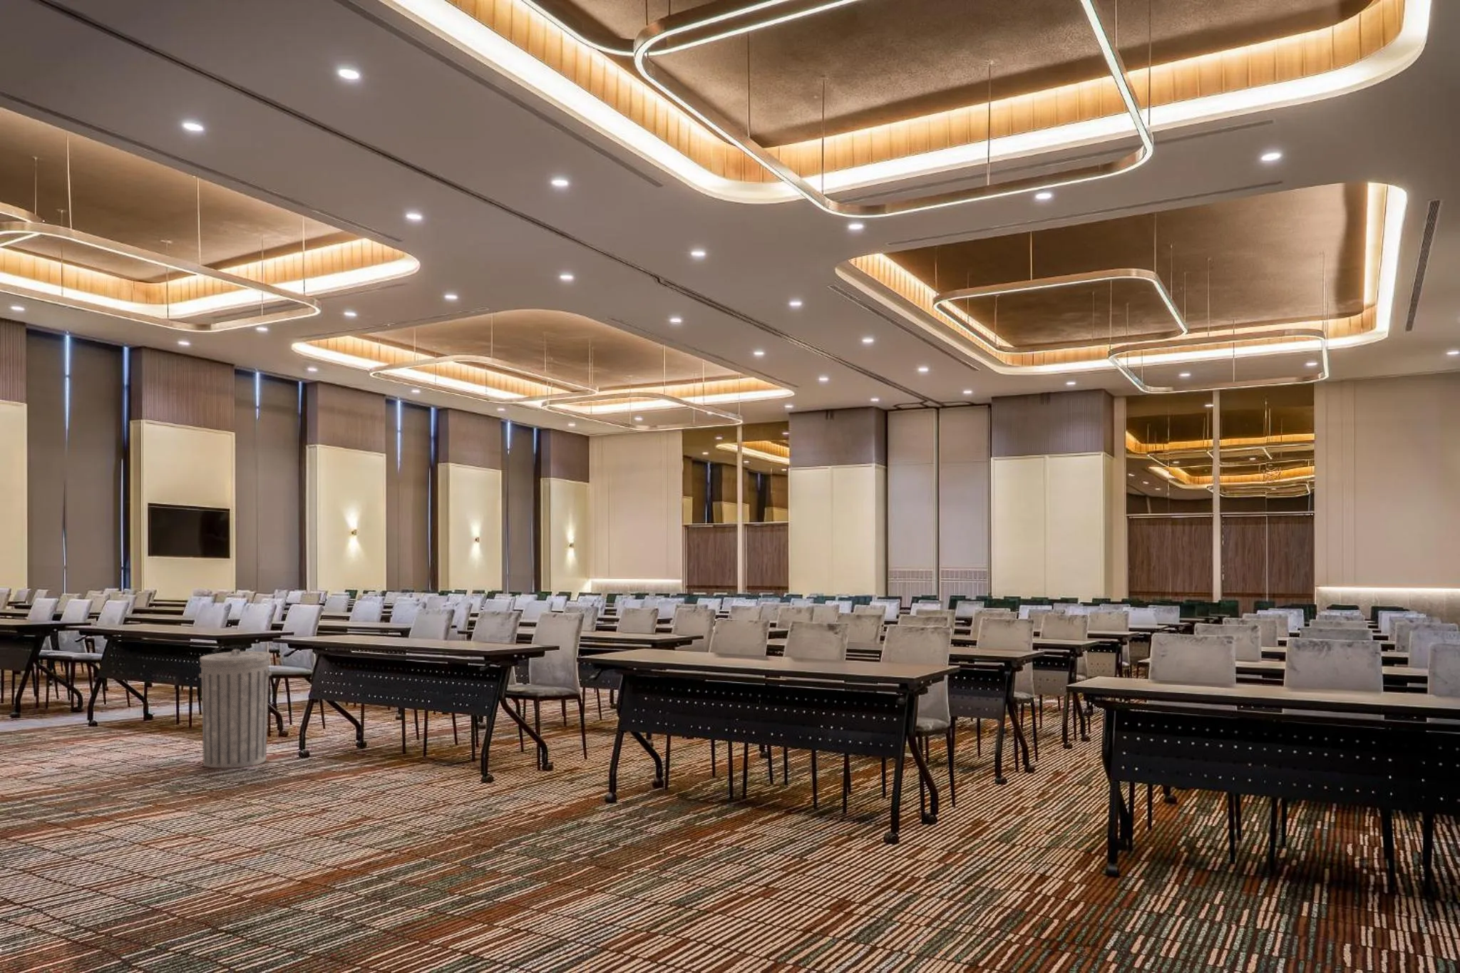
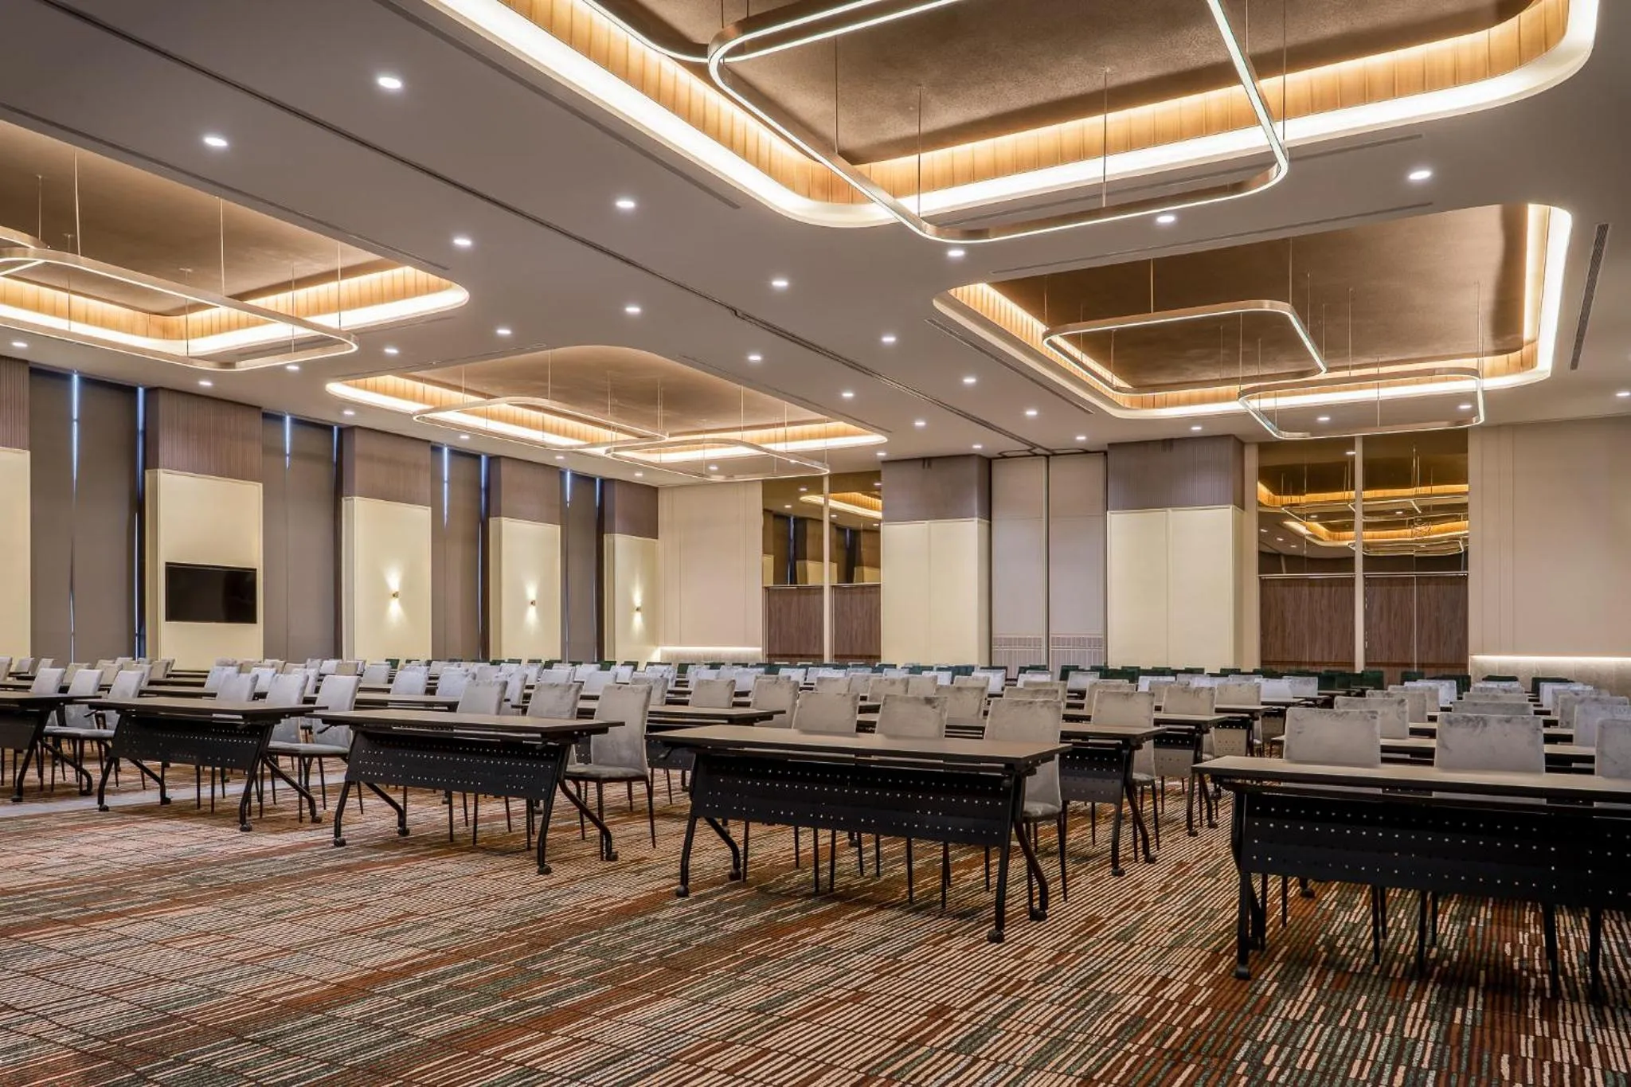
- trash can [199,648,271,769]
